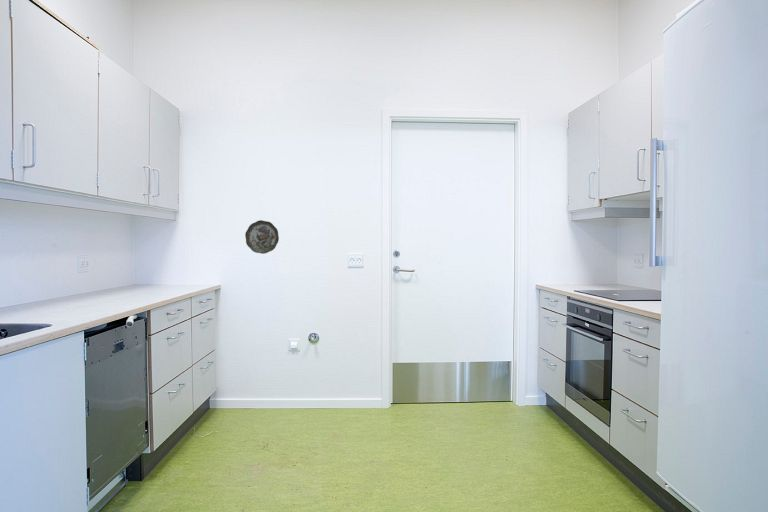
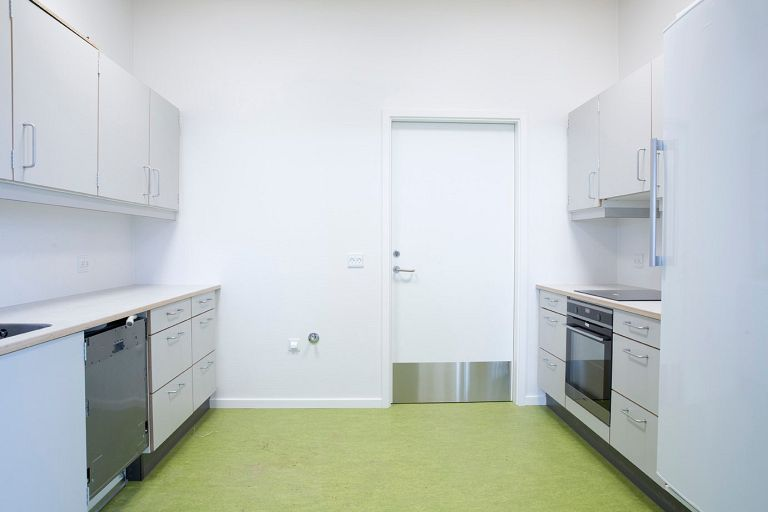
- decorative plate [244,219,280,255]
